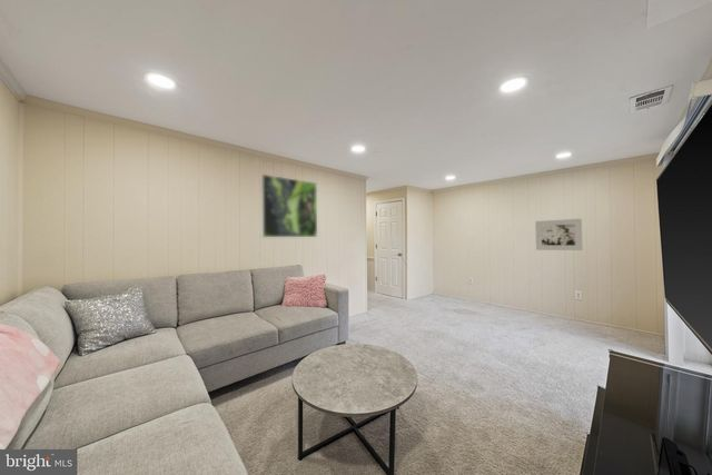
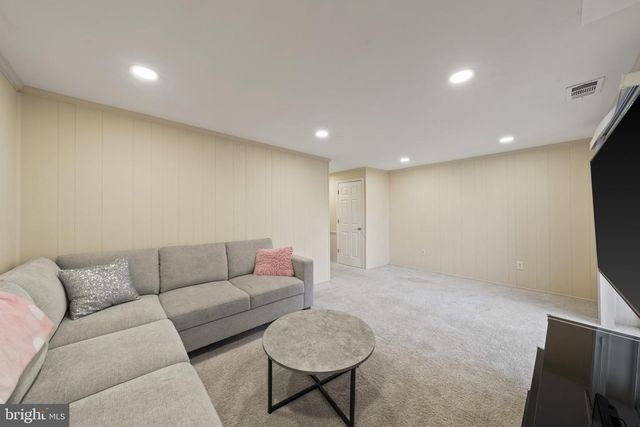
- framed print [260,174,318,238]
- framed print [534,218,583,251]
